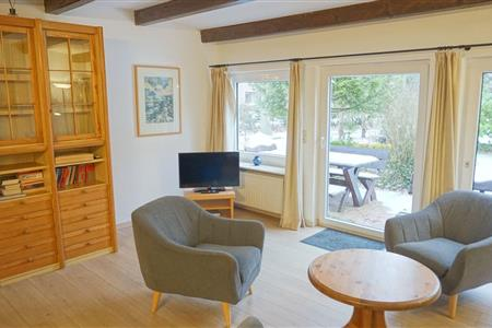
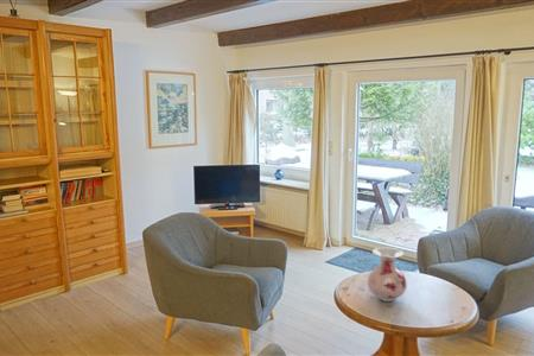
+ vase [367,247,407,303]
